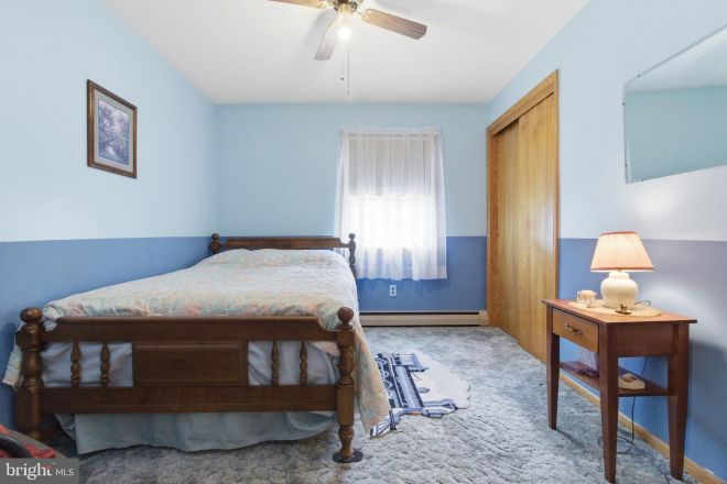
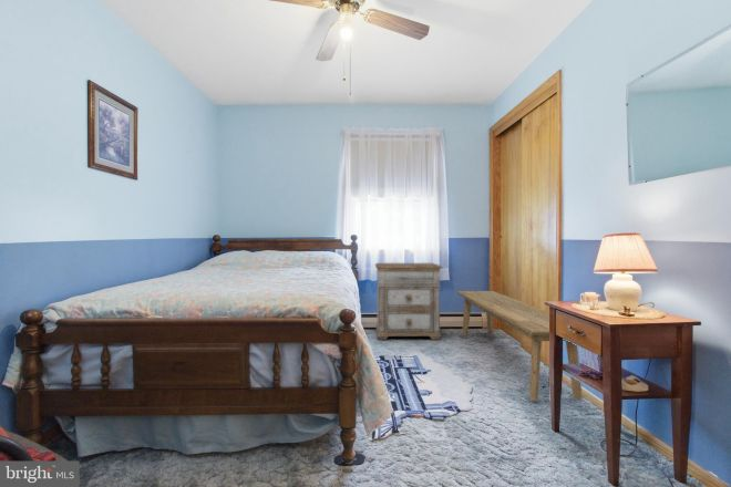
+ nightstand [374,262,443,341]
+ bench [455,290,584,402]
